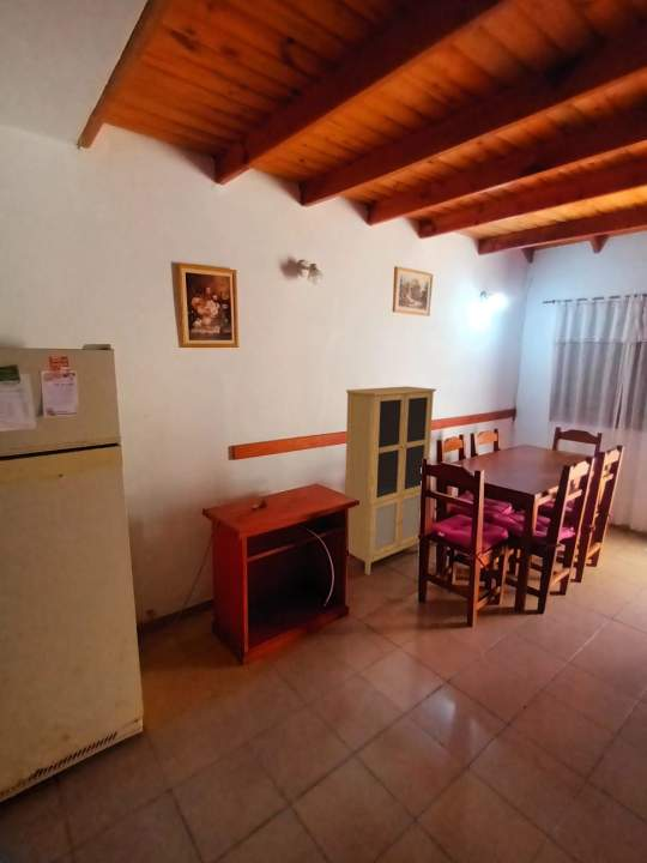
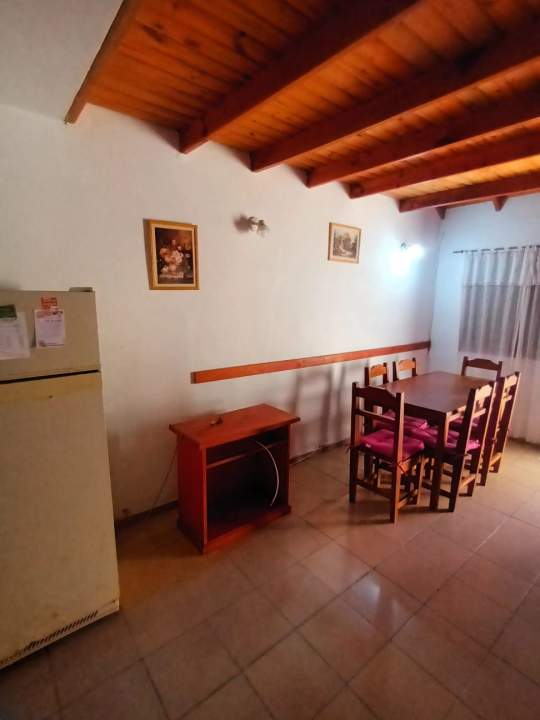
- cabinet [344,385,437,577]
